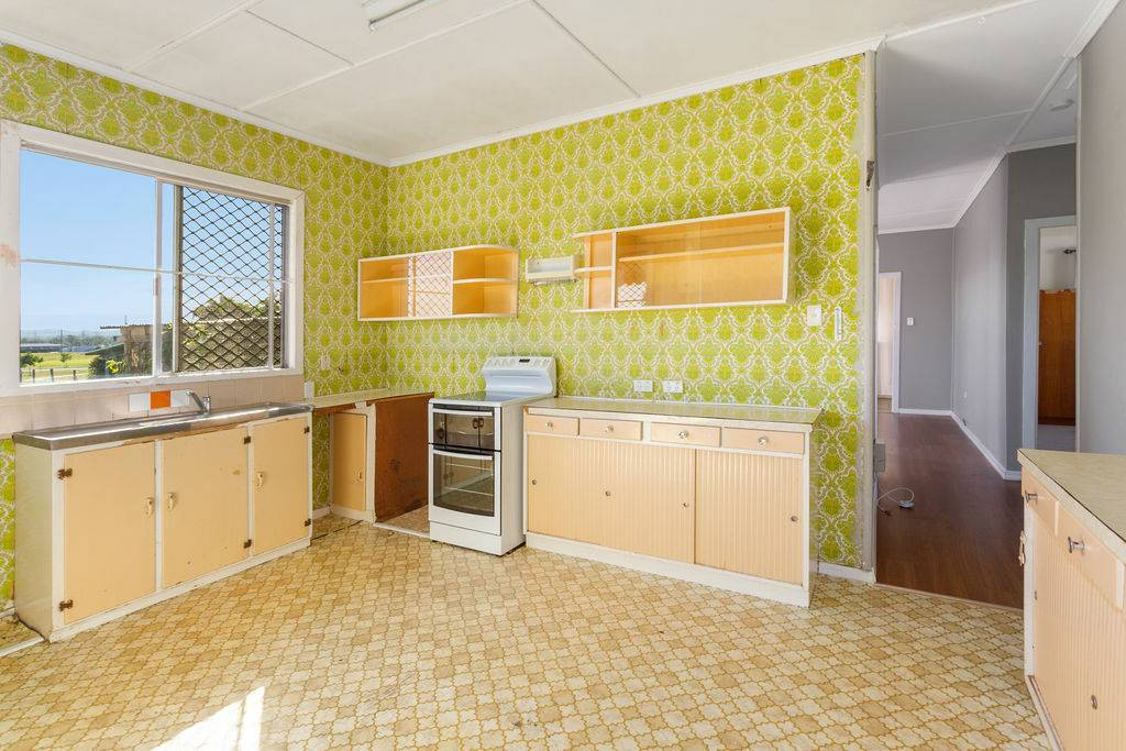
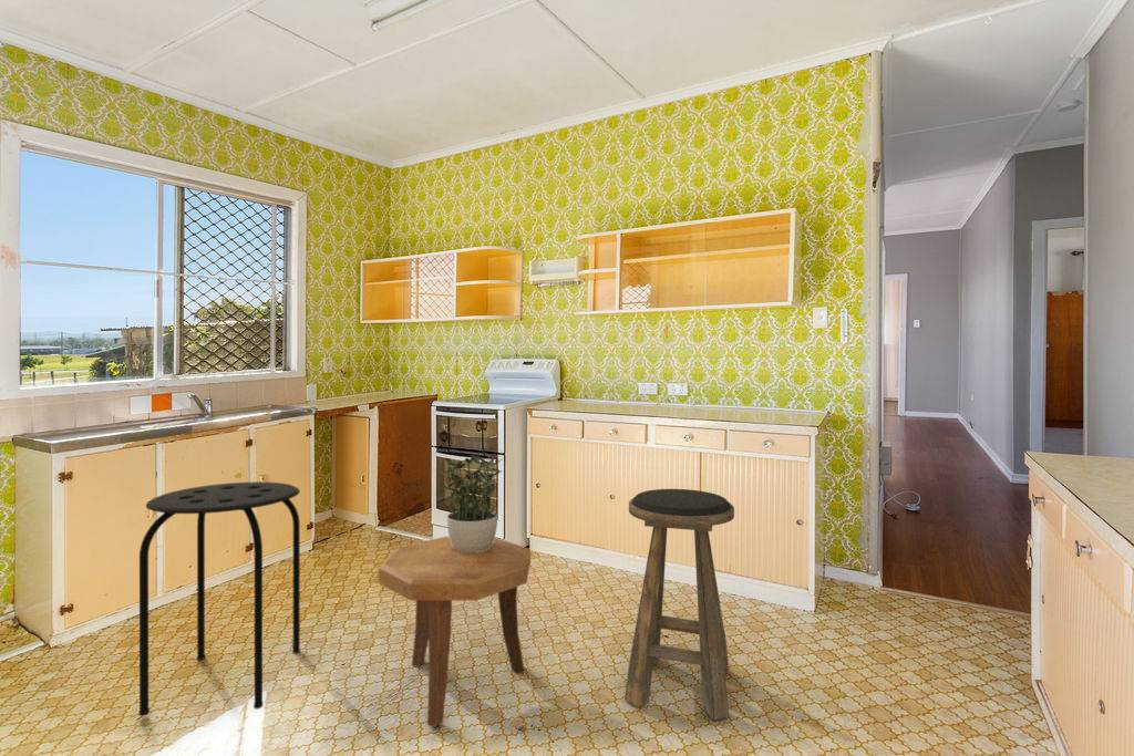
+ stool [623,488,735,721]
+ side table [378,536,532,728]
+ potted plant [435,451,506,552]
+ stool [138,480,301,717]
